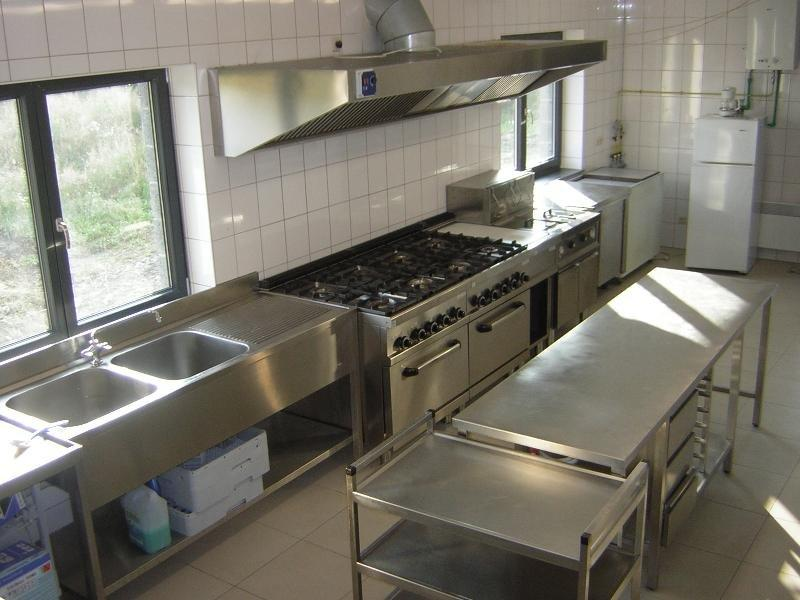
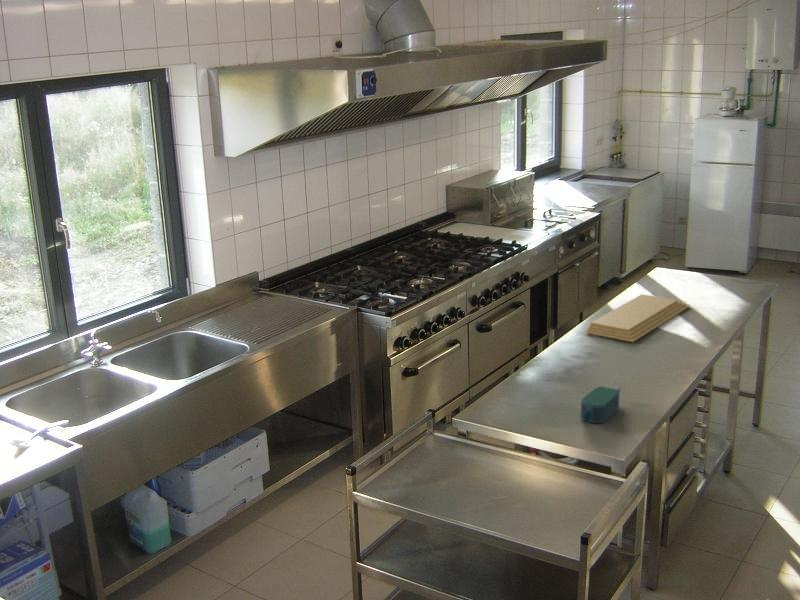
+ bottle [580,385,621,424]
+ cutting board [585,293,691,343]
